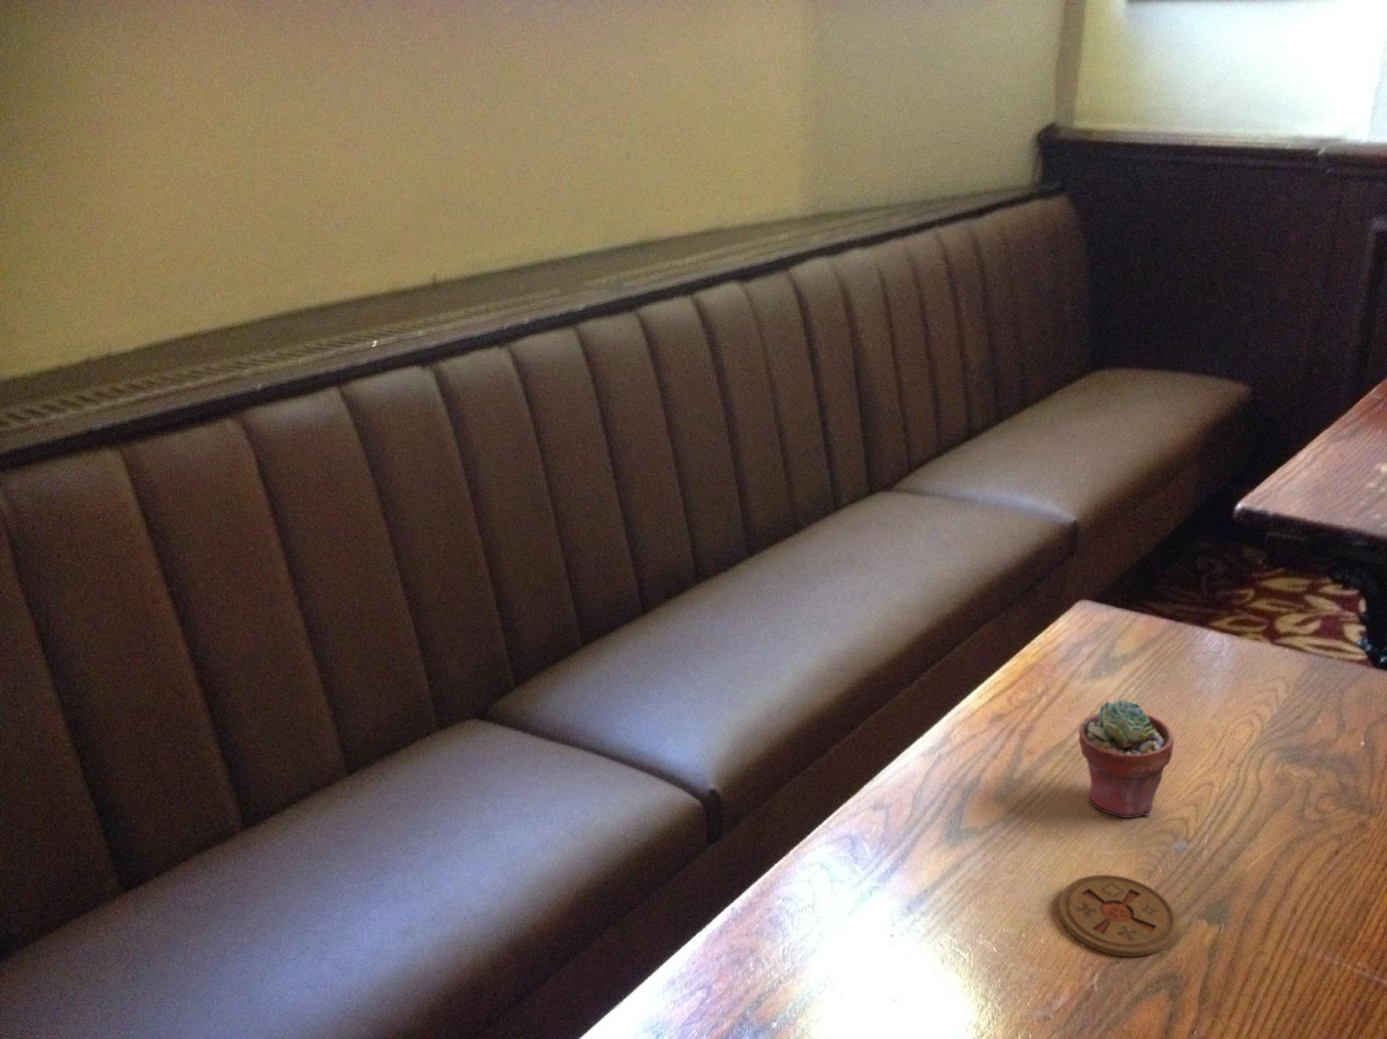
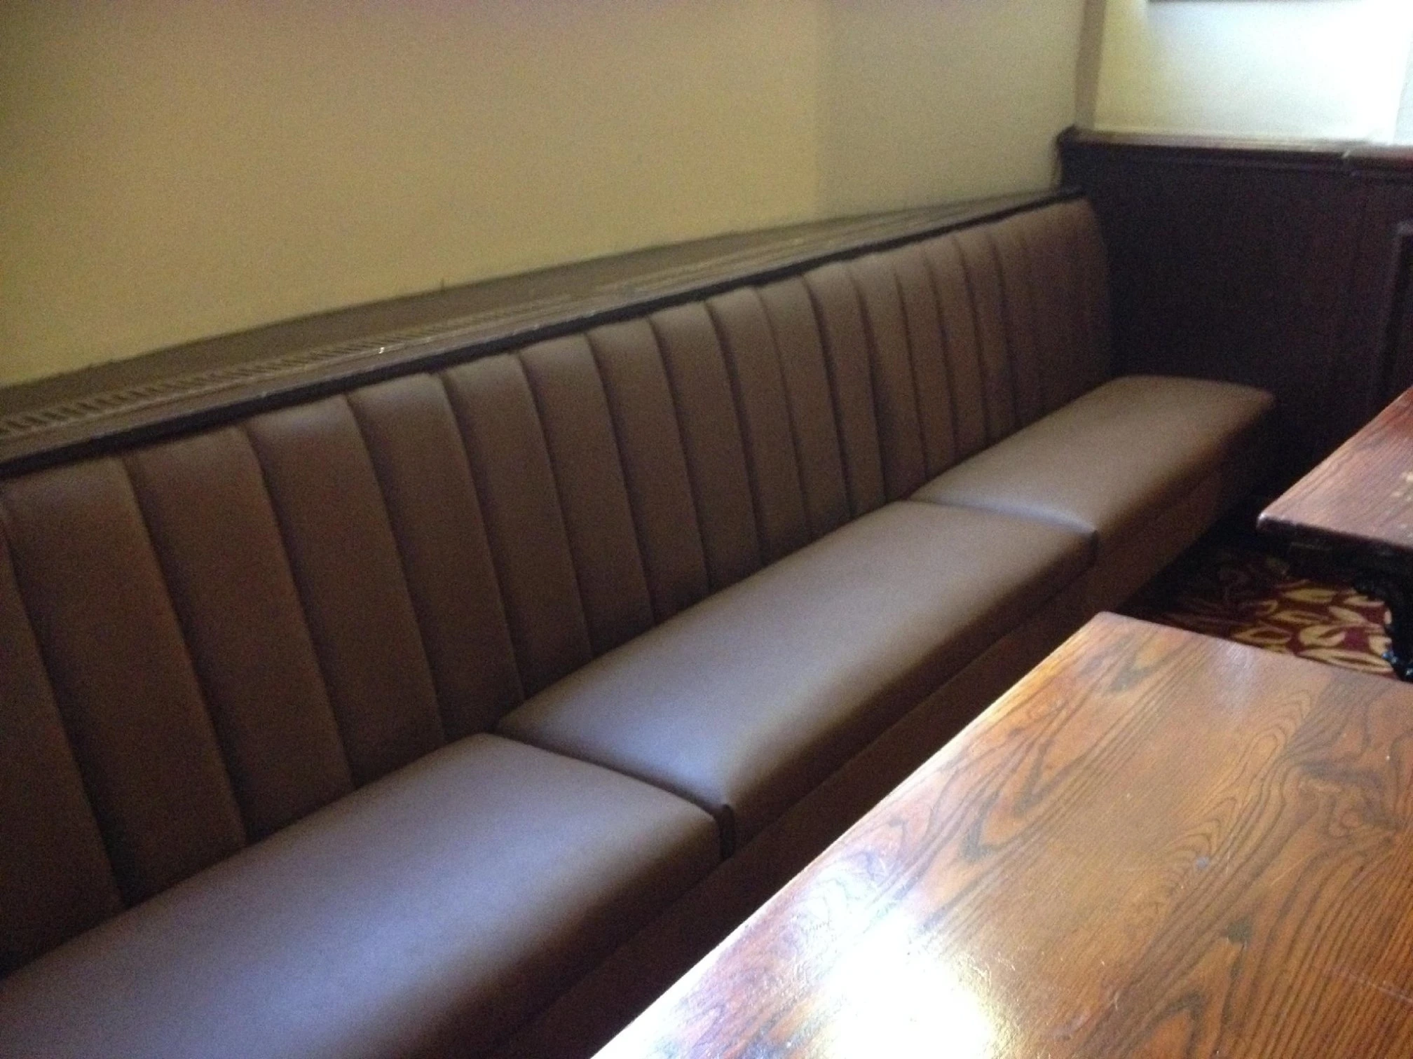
- coaster [1058,874,1177,957]
- potted succulent [1078,698,1174,819]
